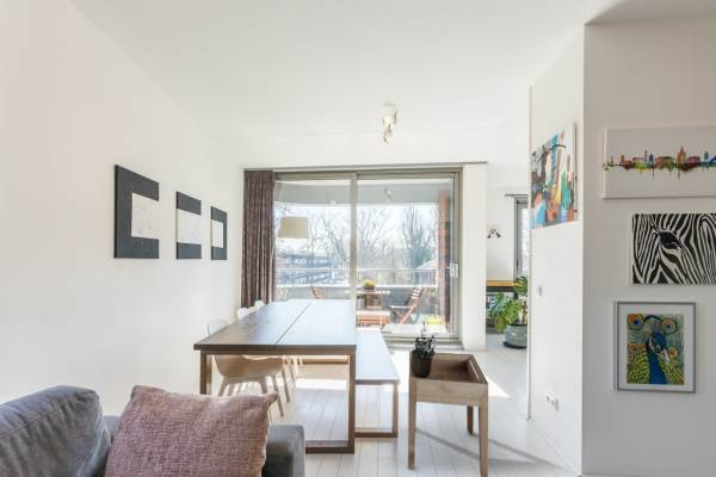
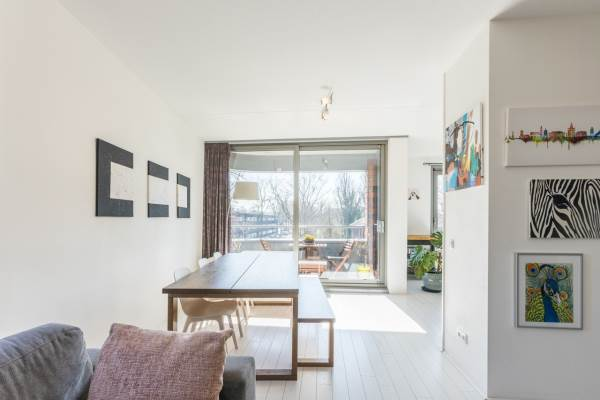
- side table [407,349,489,477]
- potted plant [408,321,439,378]
